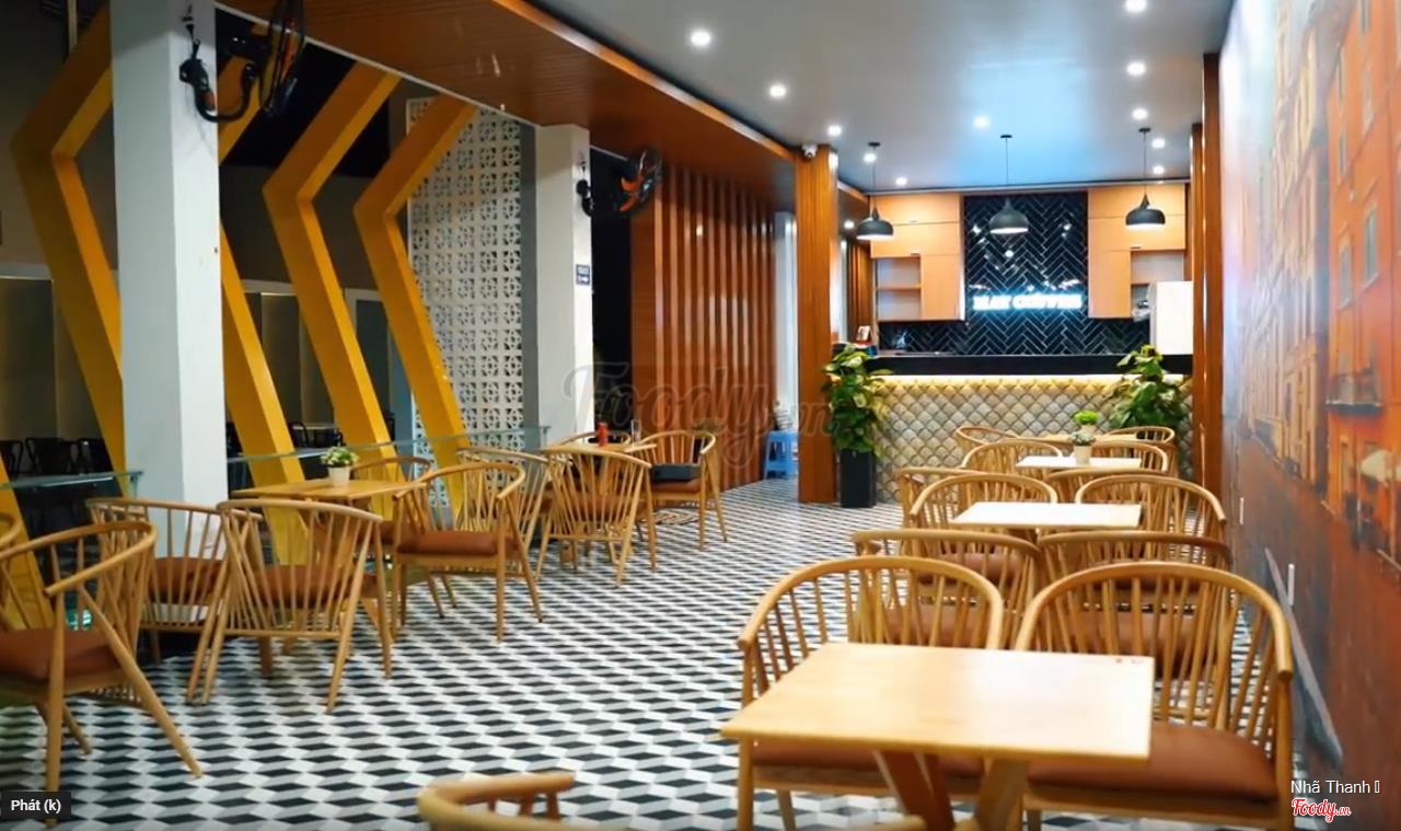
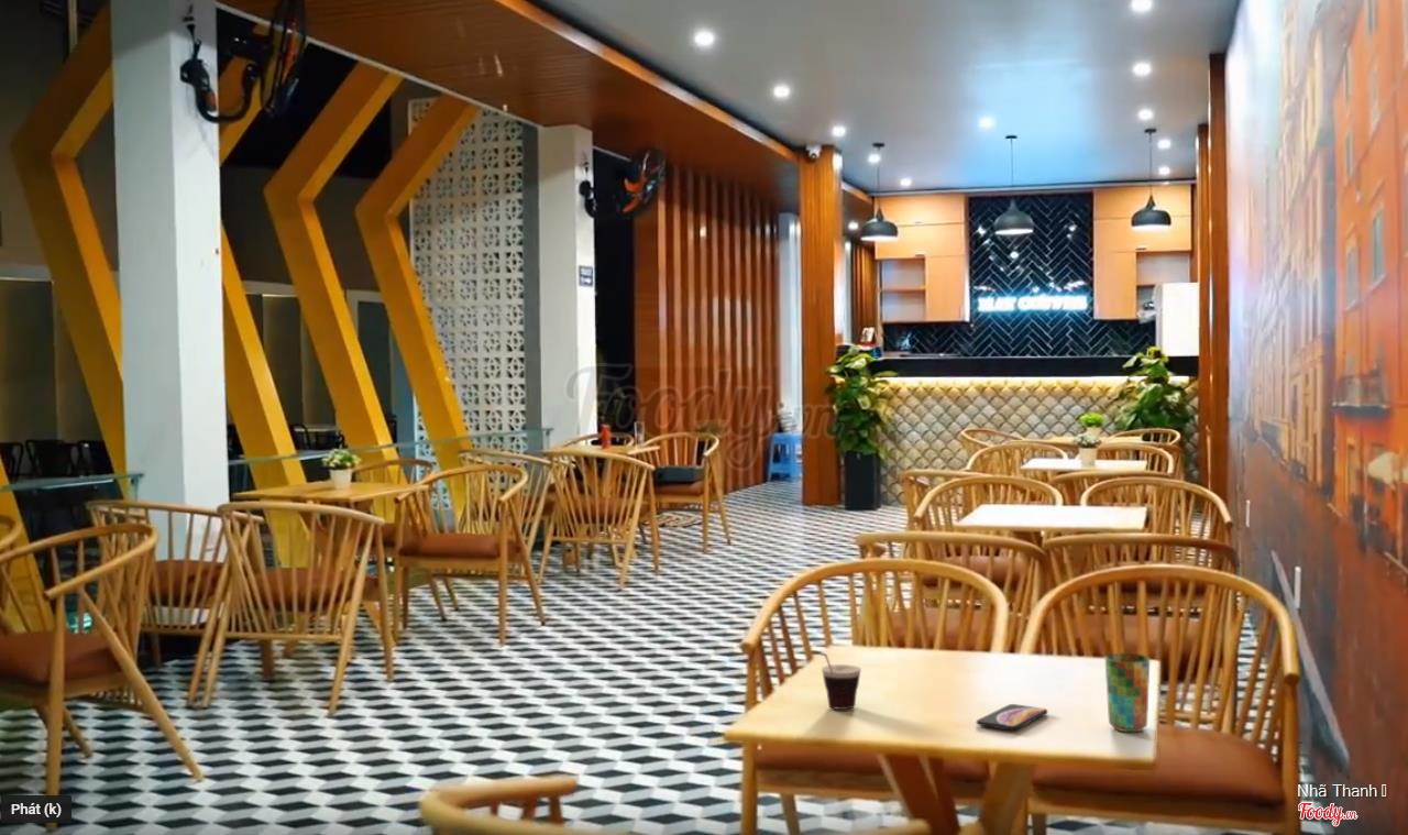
+ cup [1103,652,1151,733]
+ cup [811,650,862,711]
+ smartphone [976,703,1048,732]
